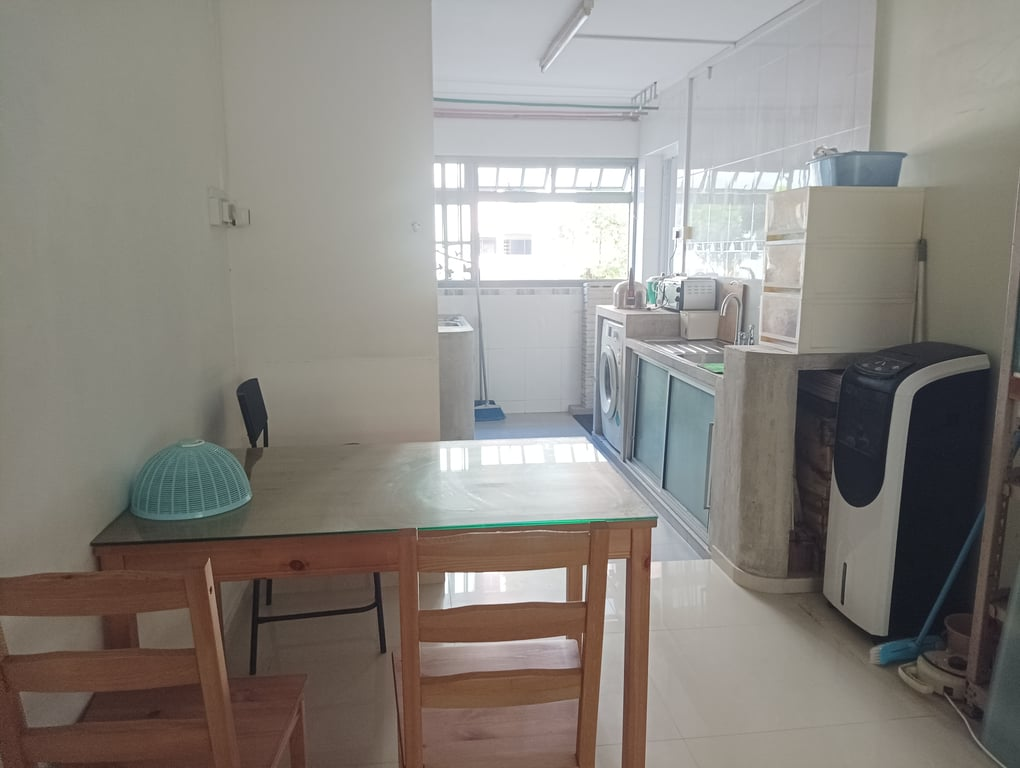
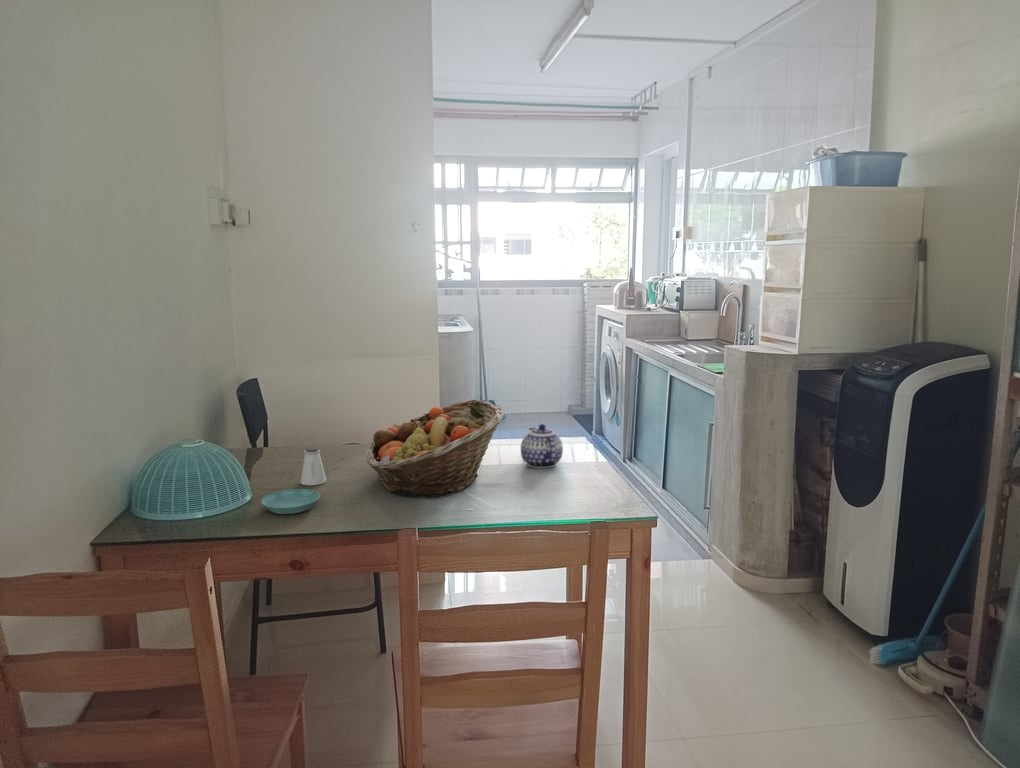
+ saltshaker [299,446,327,486]
+ saucer [260,488,321,515]
+ fruit basket [365,399,505,498]
+ teapot [520,423,564,469]
